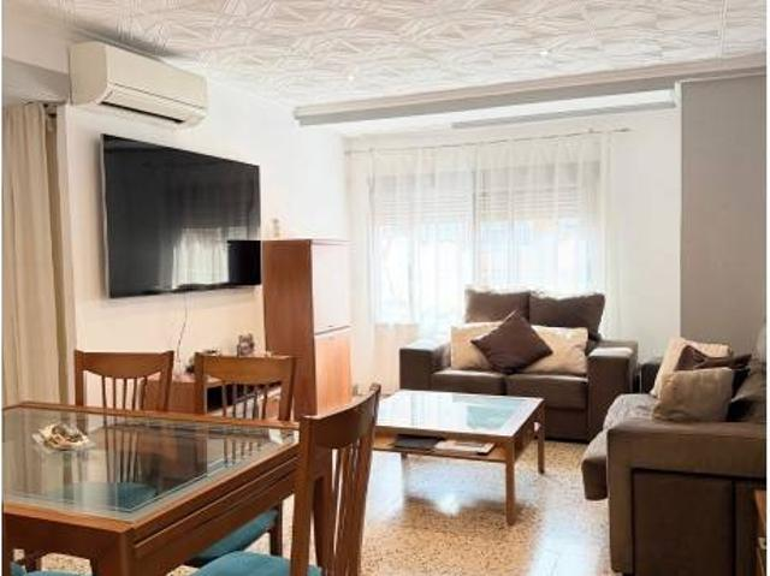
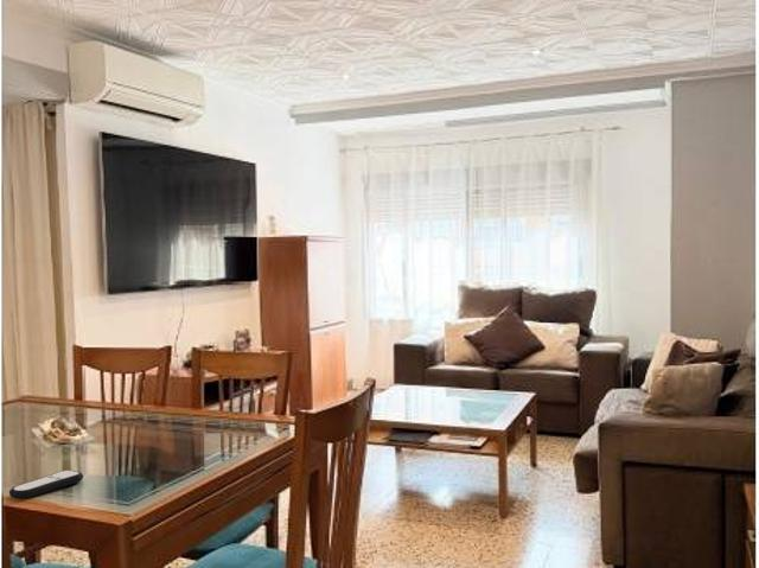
+ remote control [8,468,84,500]
